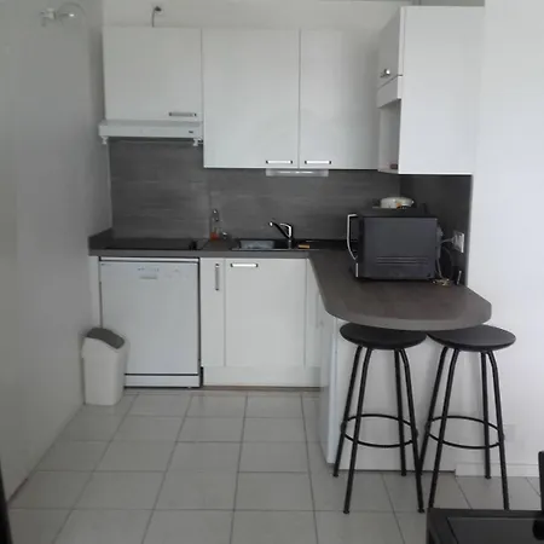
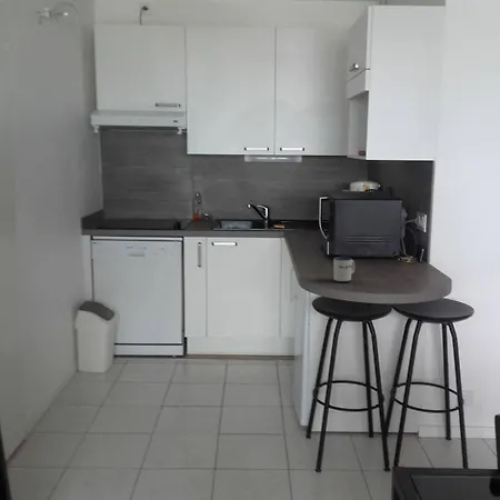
+ mug [332,256,357,283]
